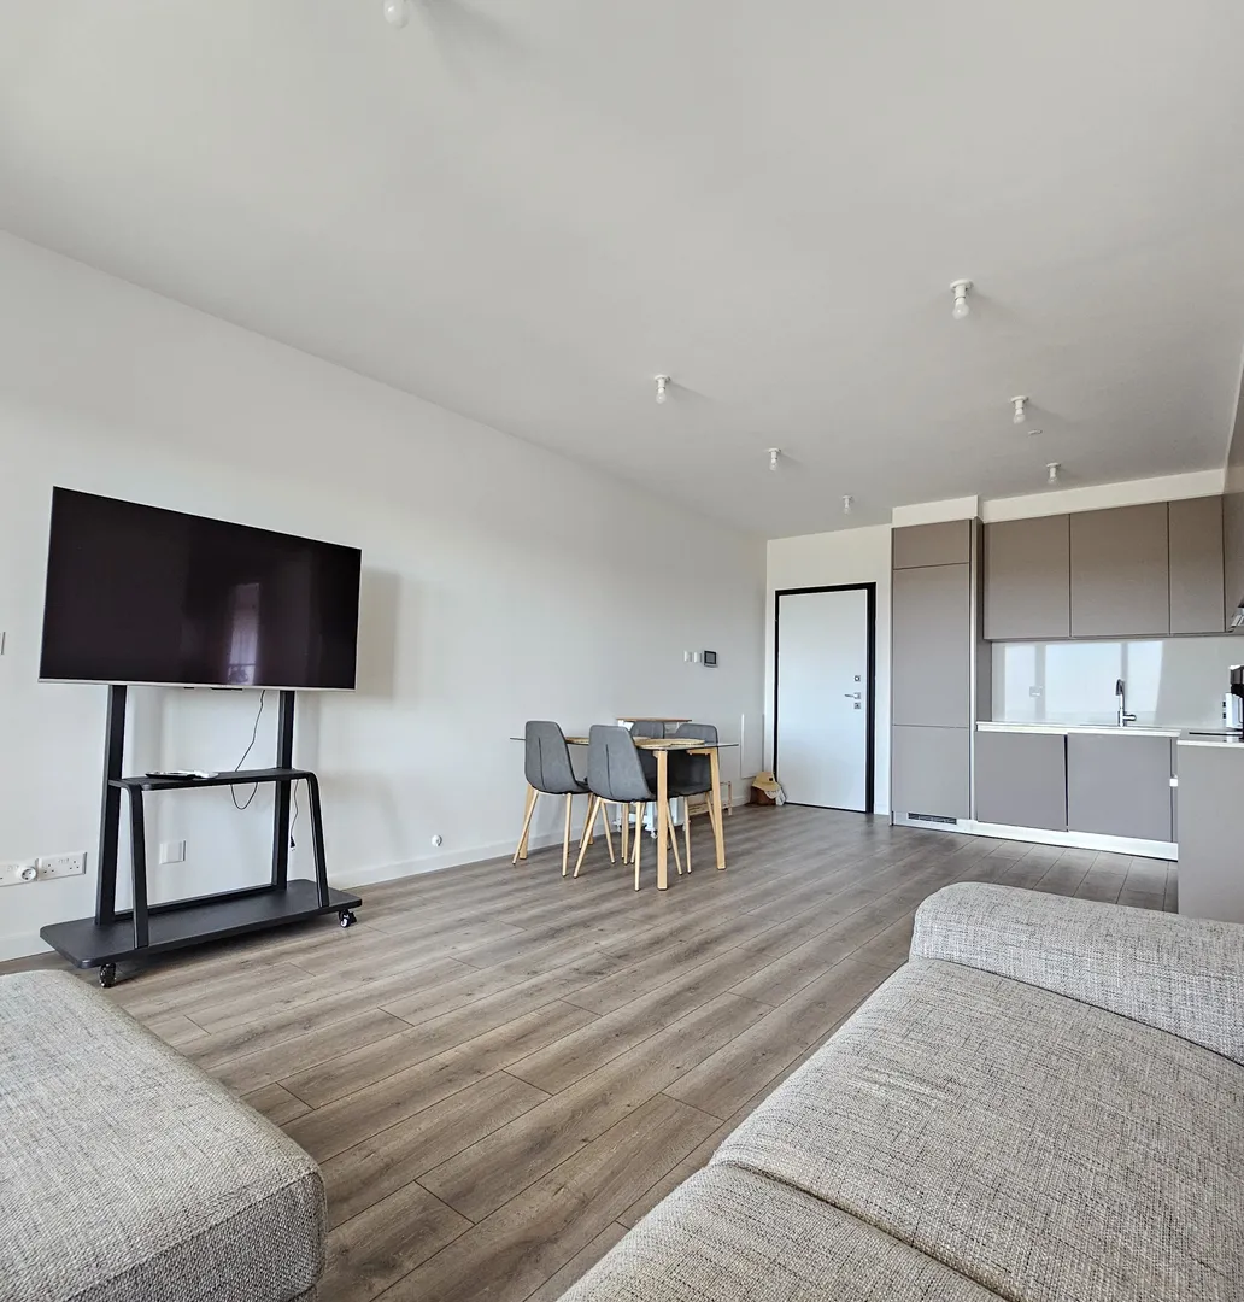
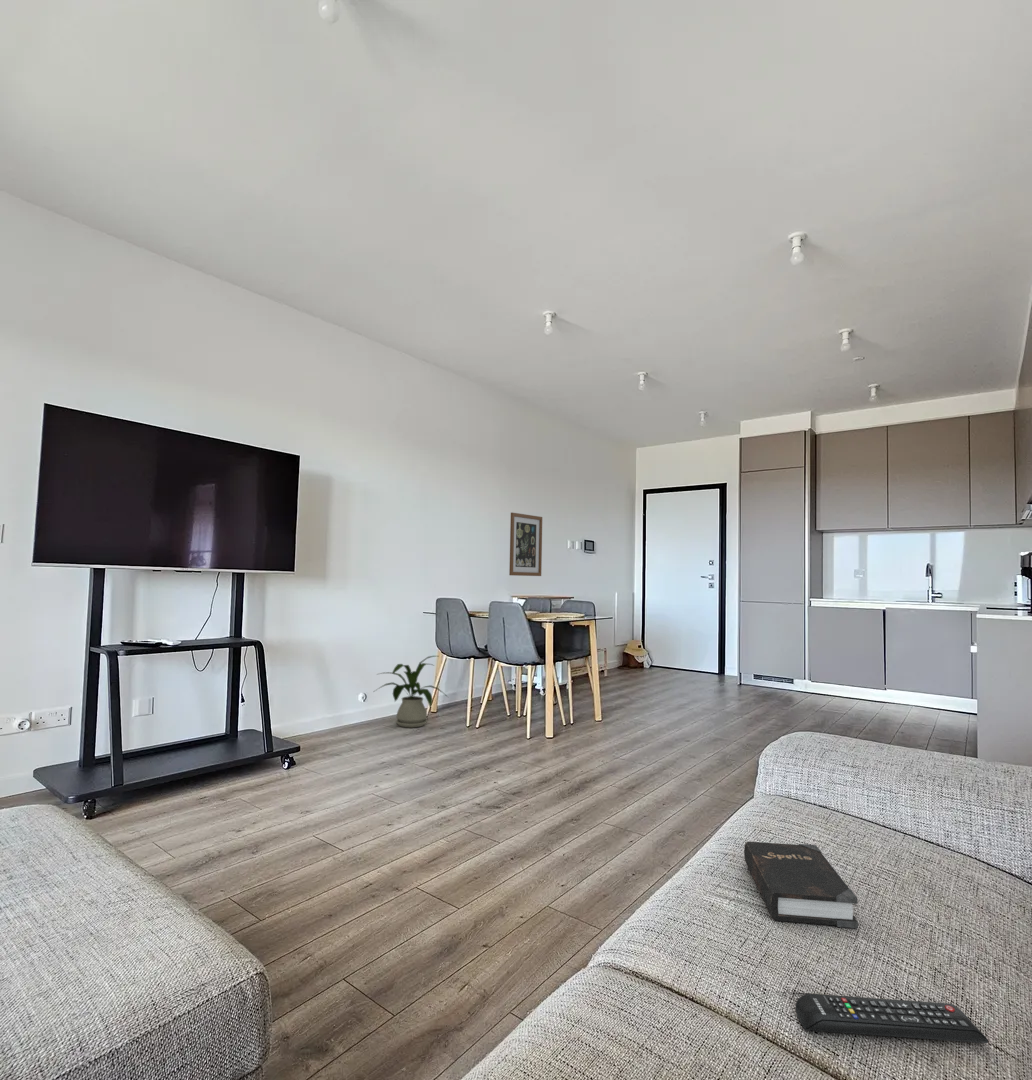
+ hardback book [743,841,859,929]
+ wall art [508,511,543,577]
+ remote control [795,993,989,1044]
+ house plant [374,655,449,728]
